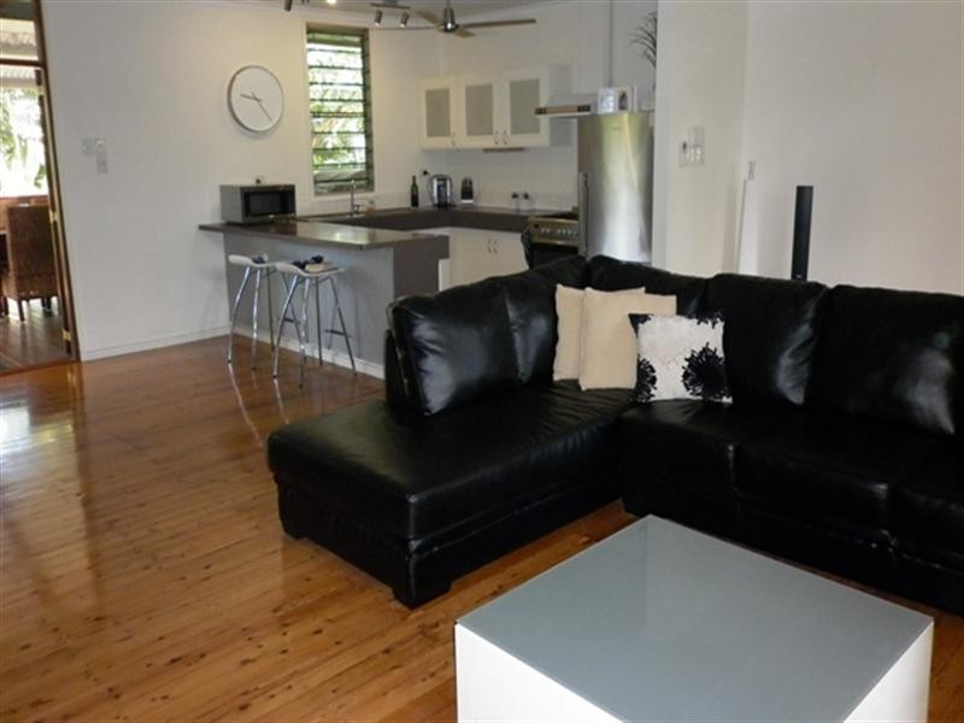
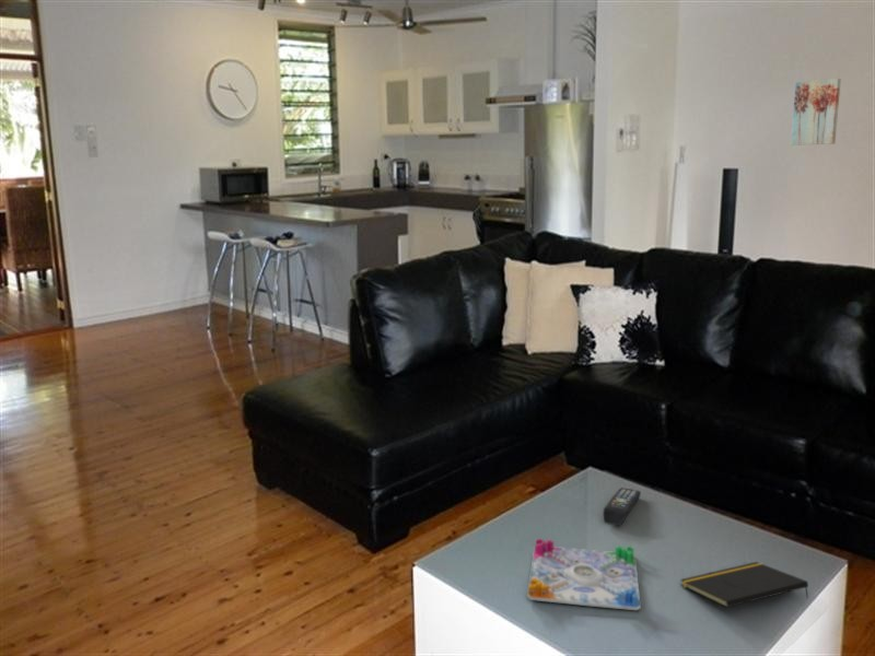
+ notepad [679,561,809,608]
+ board game [526,538,642,611]
+ wall art [790,78,842,147]
+ remote control [602,487,642,526]
